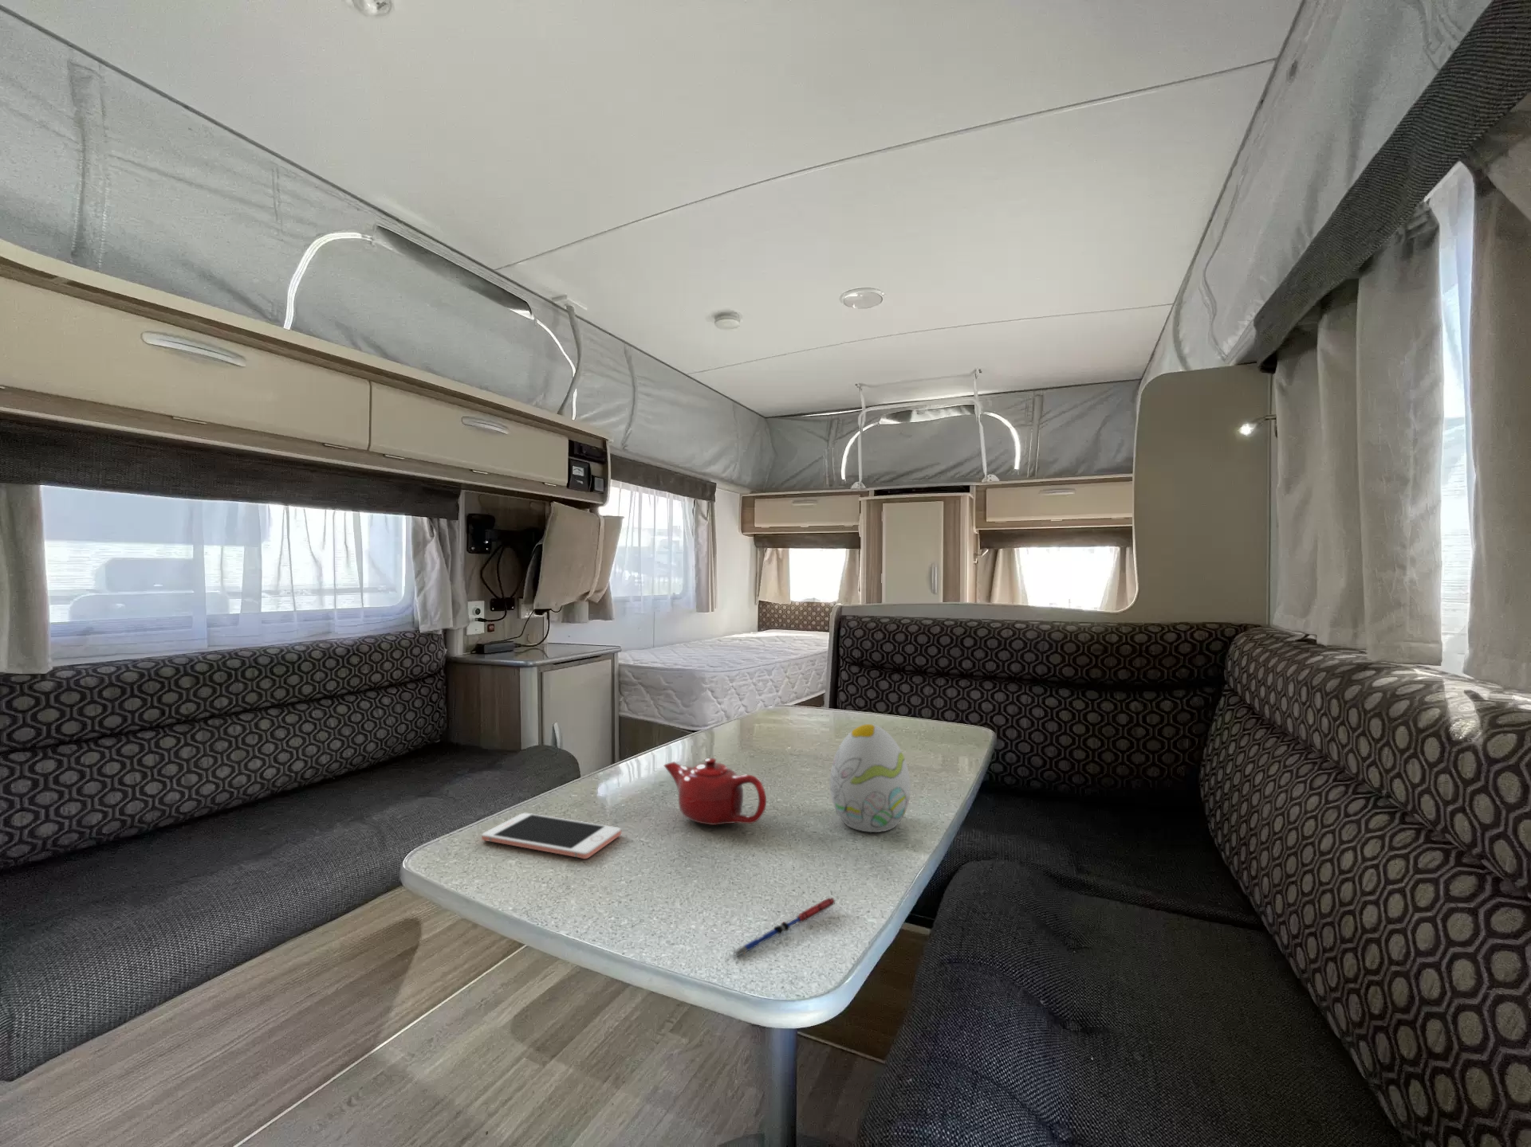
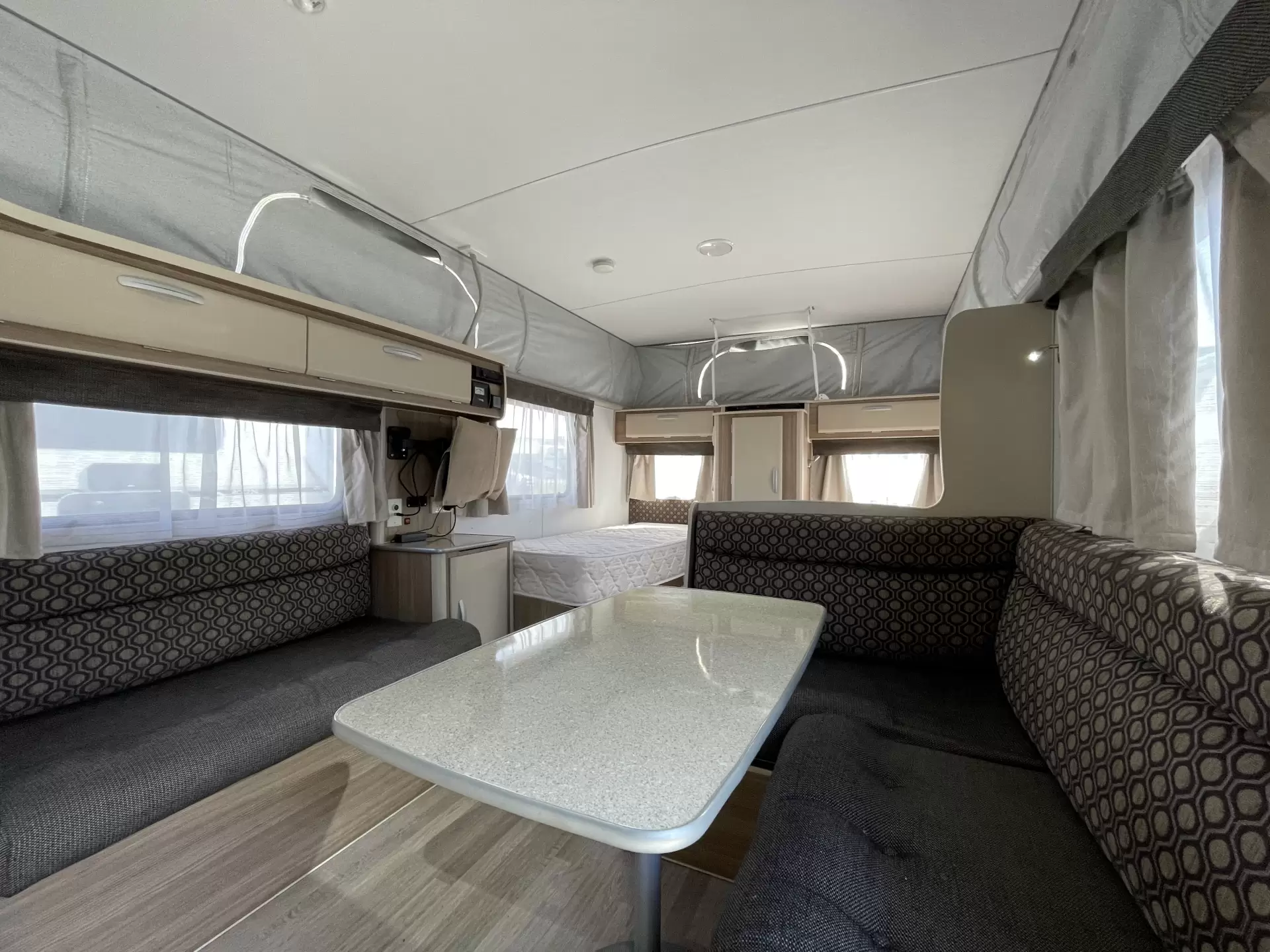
- cell phone [481,812,622,859]
- pen [732,896,838,958]
- decorative egg [829,723,911,834]
- teapot [663,758,767,827]
